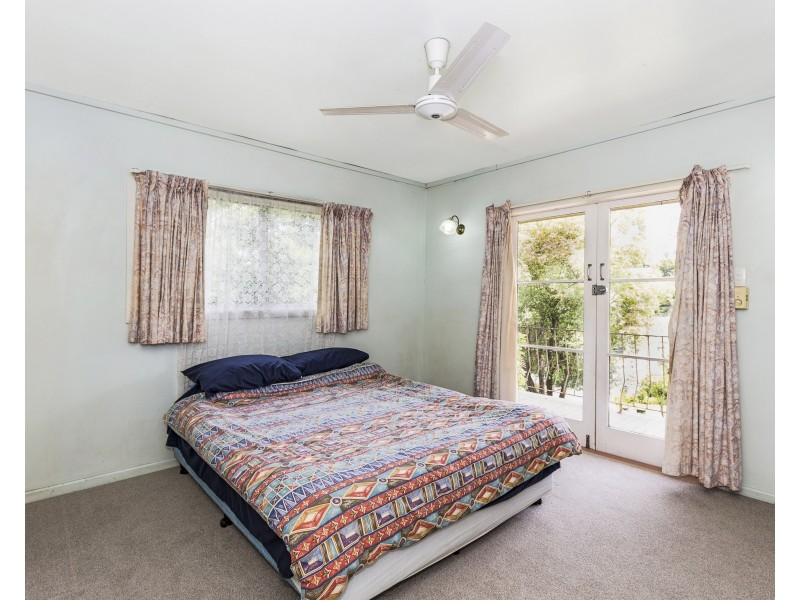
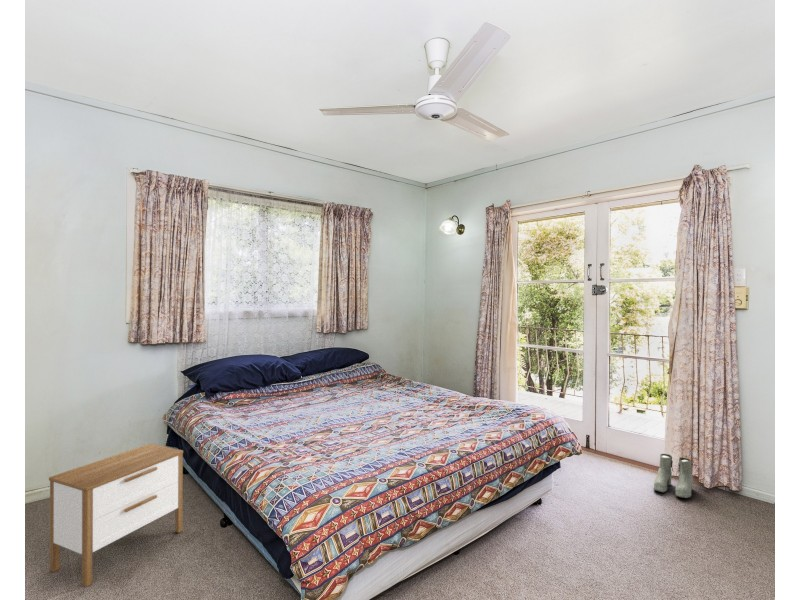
+ boots [653,453,694,499]
+ nightstand [48,443,184,588]
